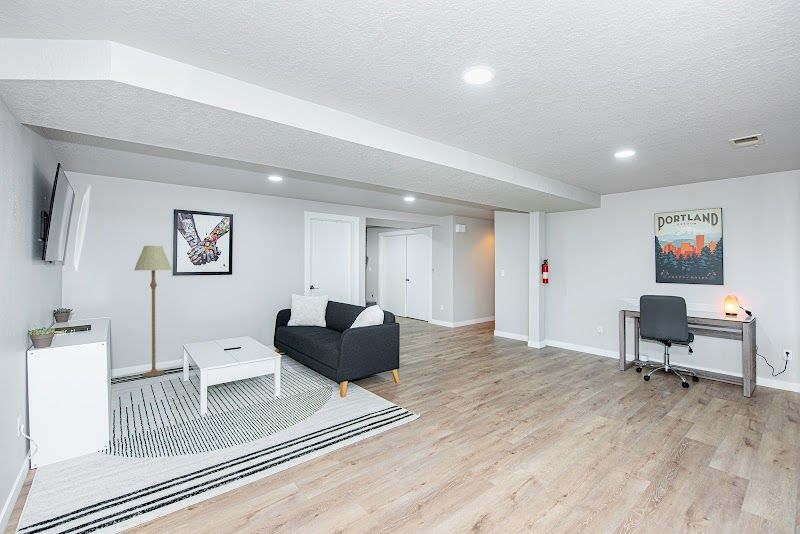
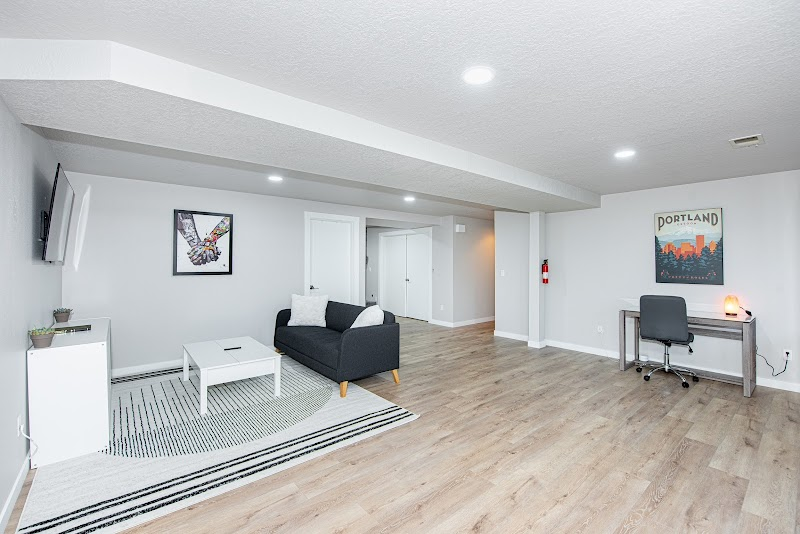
- floor lamp [134,245,172,378]
